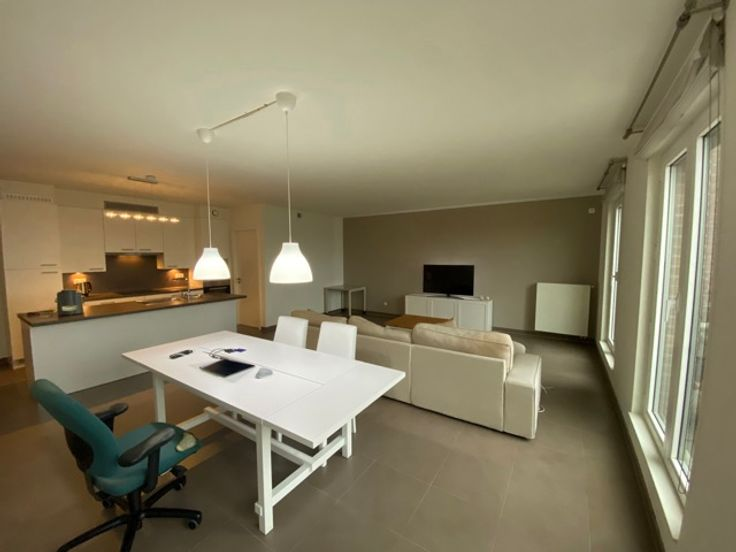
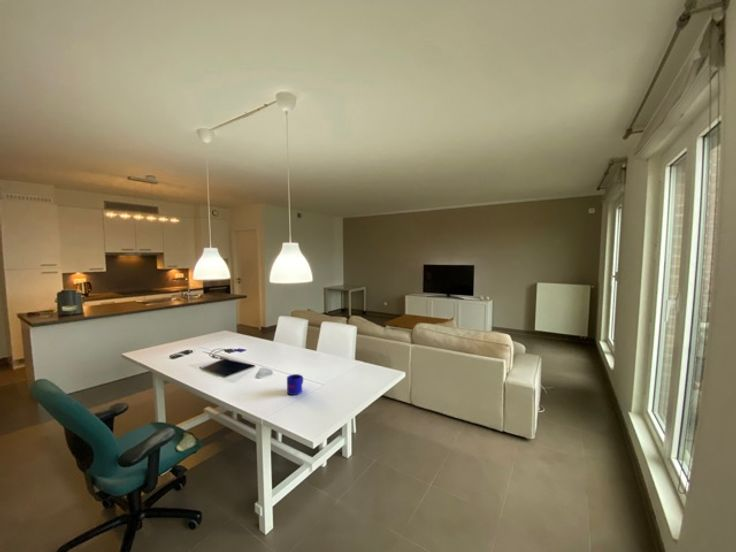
+ mug [286,373,304,396]
